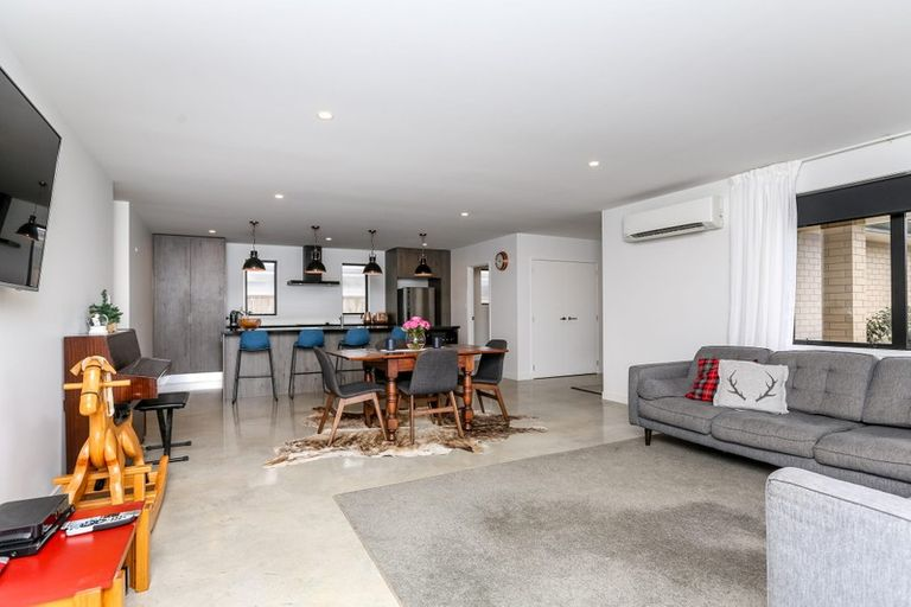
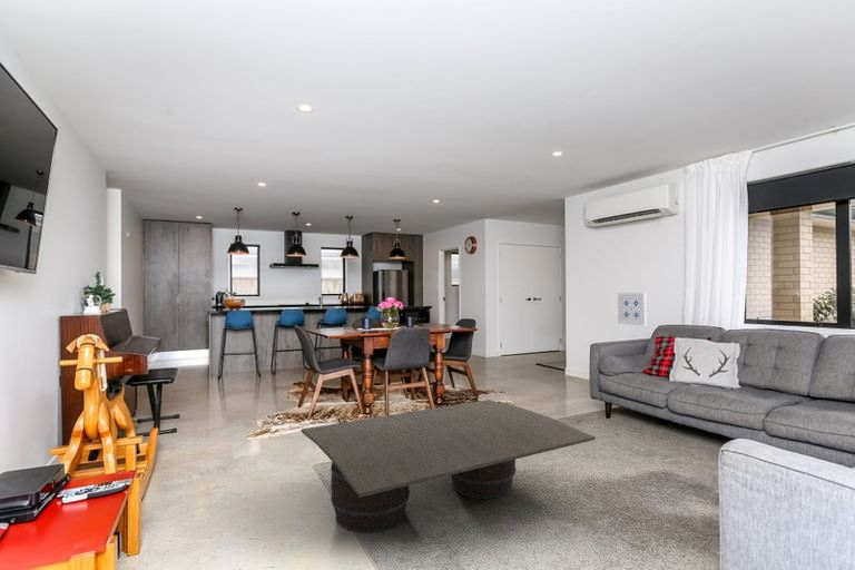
+ coffee table [301,399,597,534]
+ wall art [617,292,648,326]
